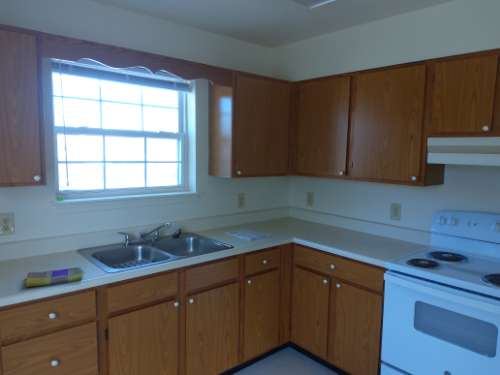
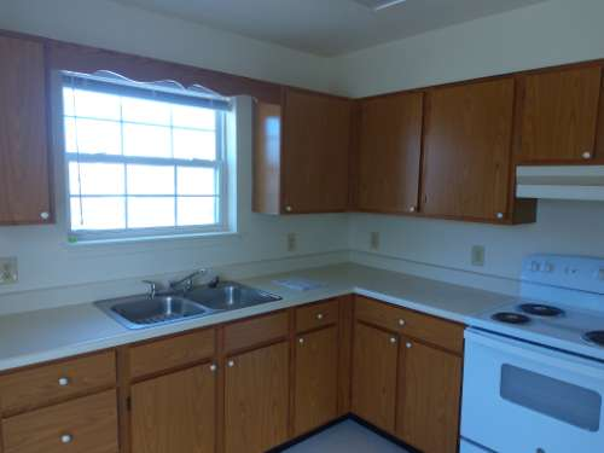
- dish towel [23,266,84,288]
